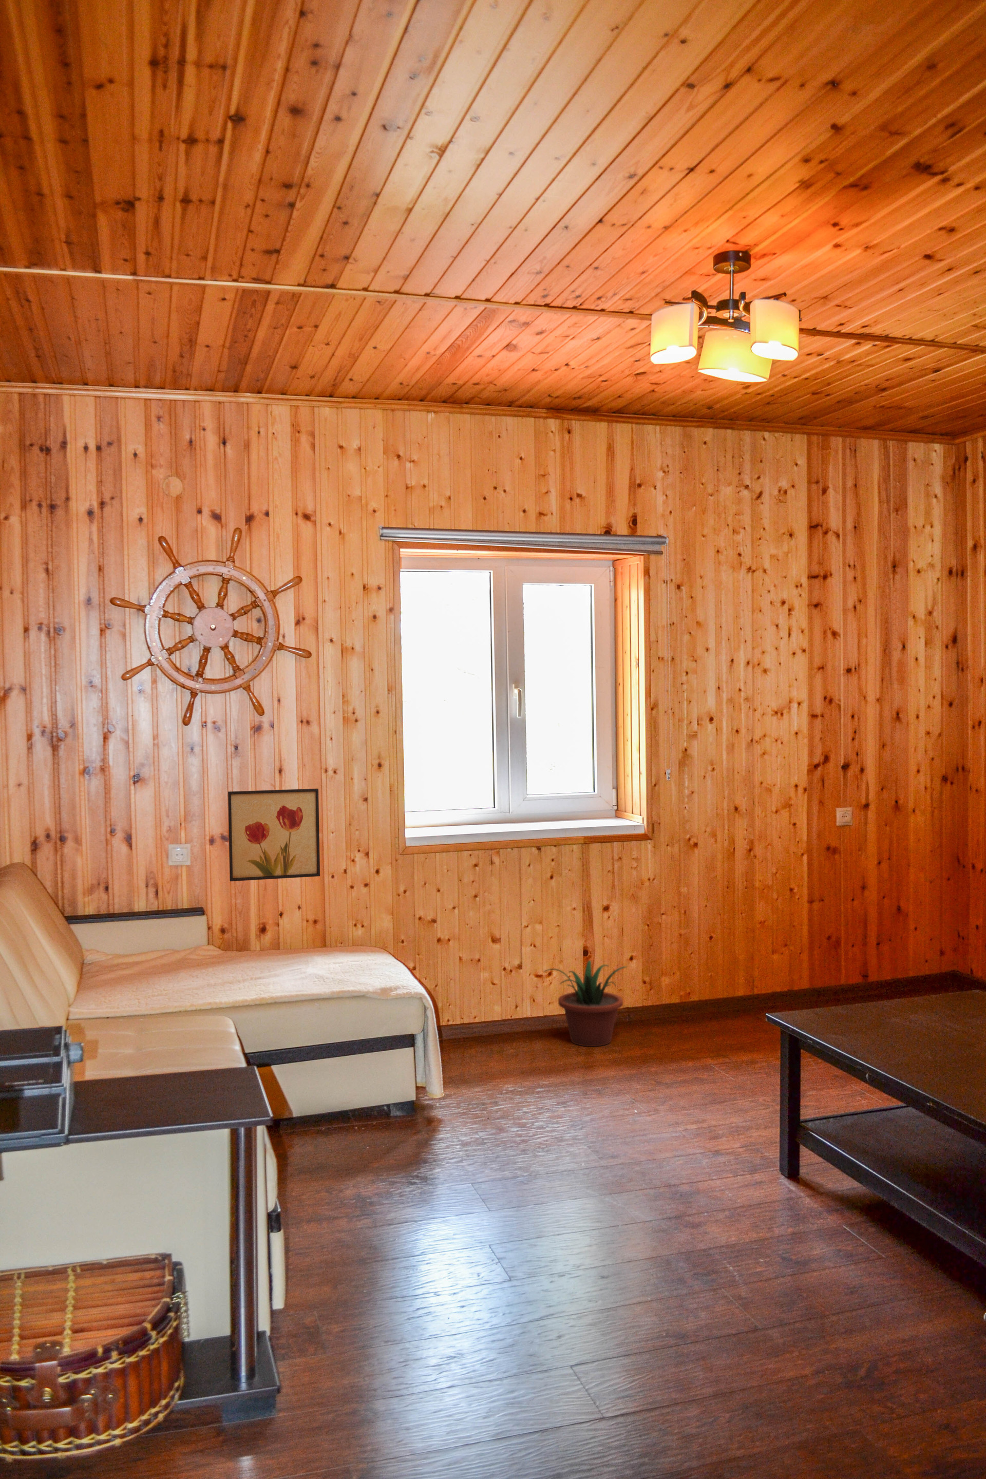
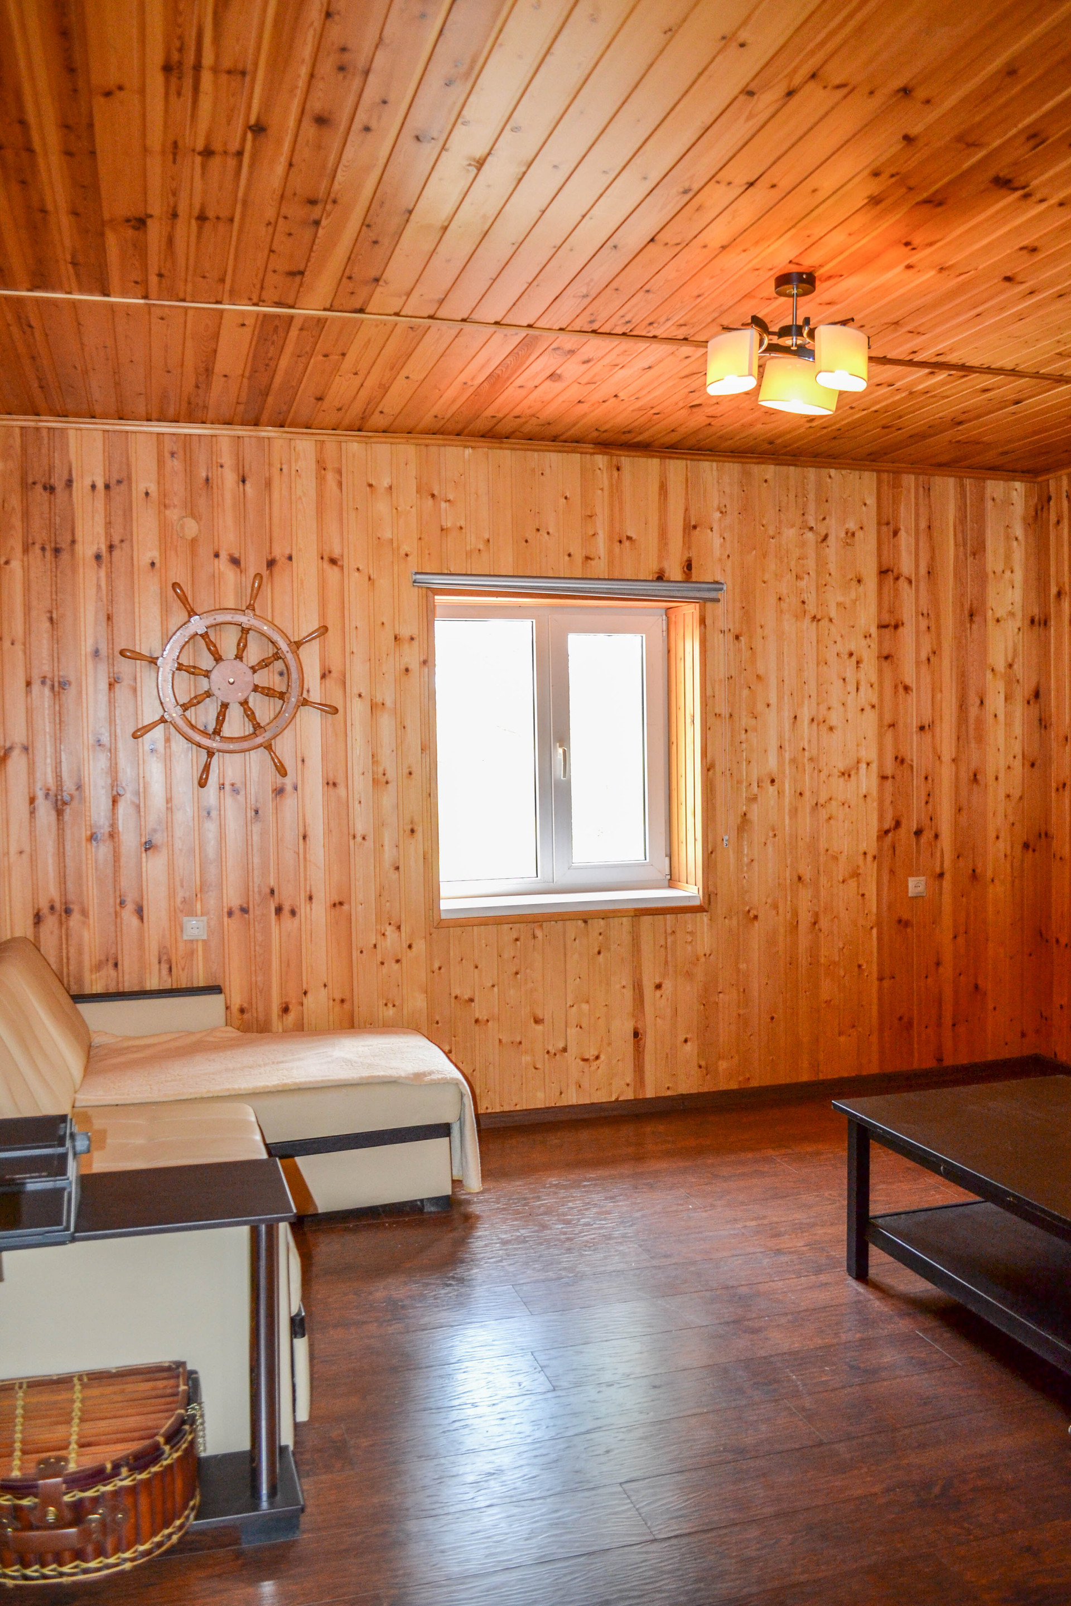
- potted plant [543,960,628,1048]
- wall art [228,788,320,881]
